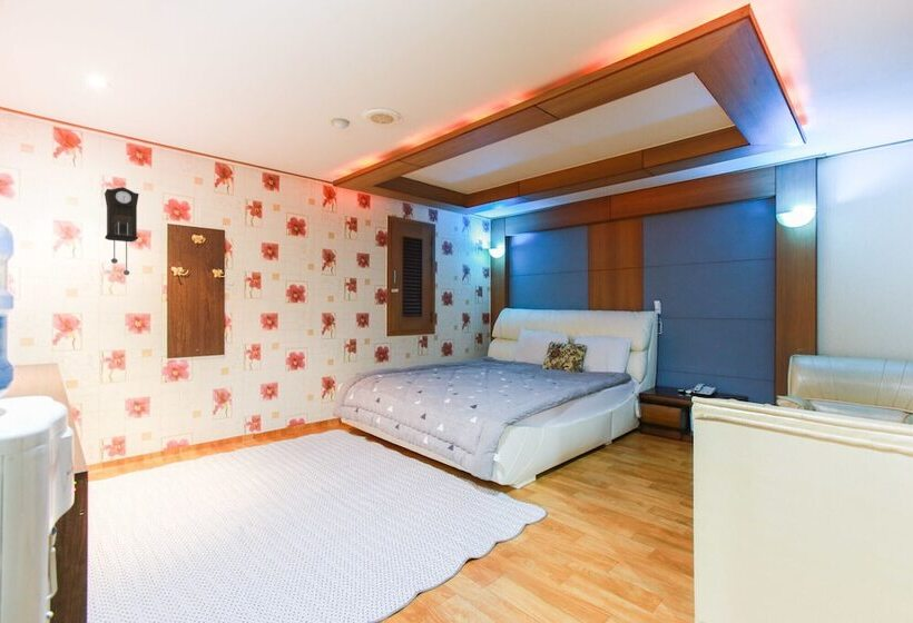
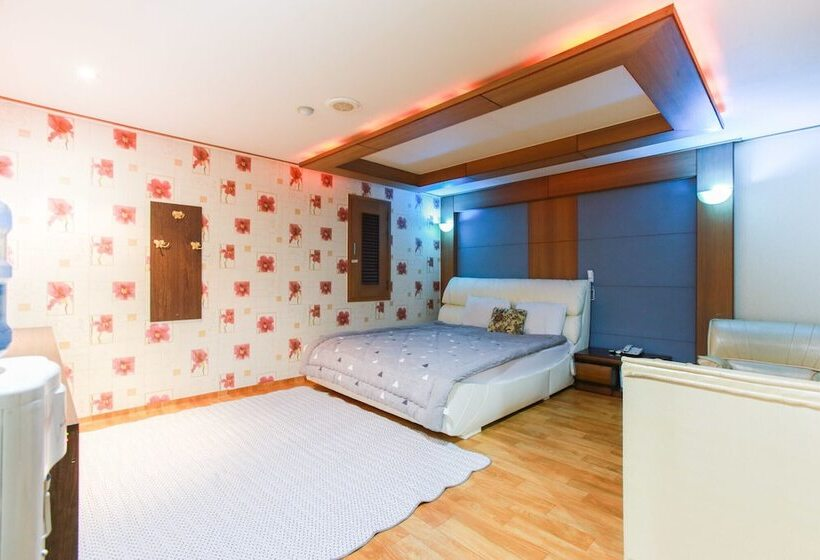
- pendulum clock [104,186,140,276]
